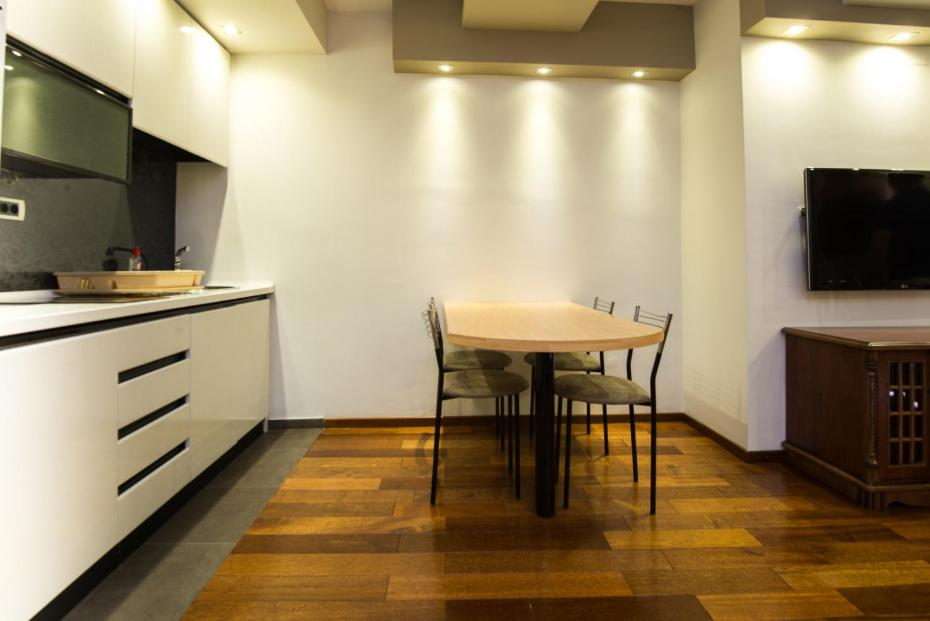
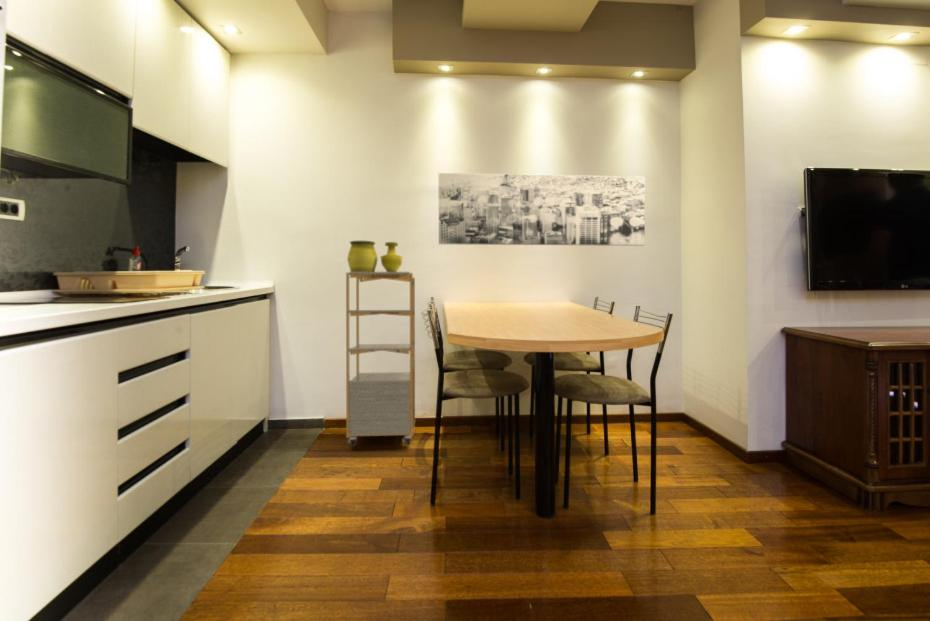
+ wall art [438,172,646,247]
+ decorative vase [346,240,404,272]
+ shelving unit [345,271,416,447]
